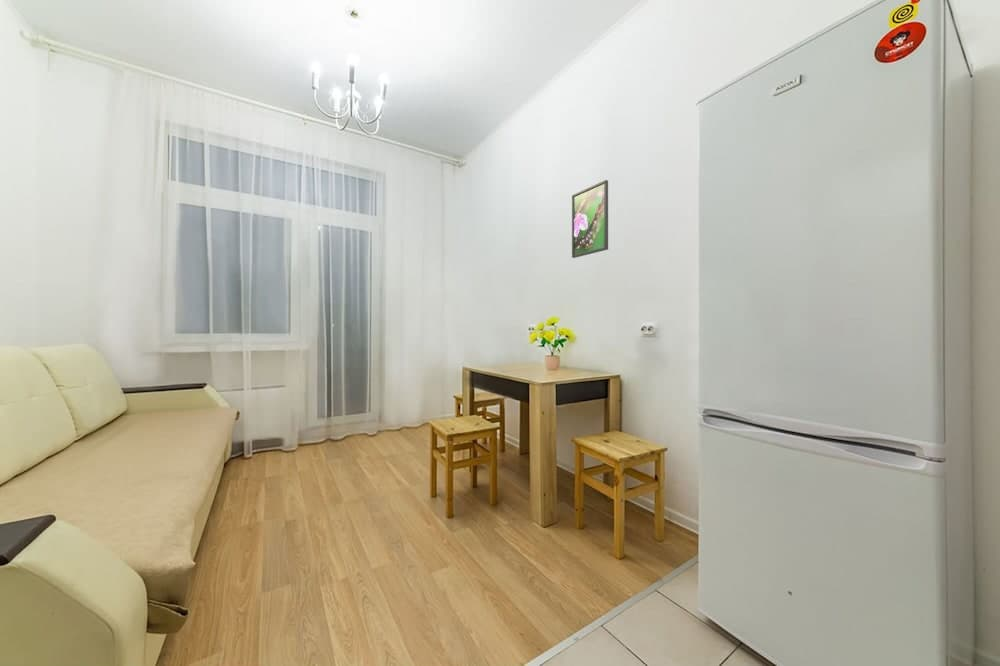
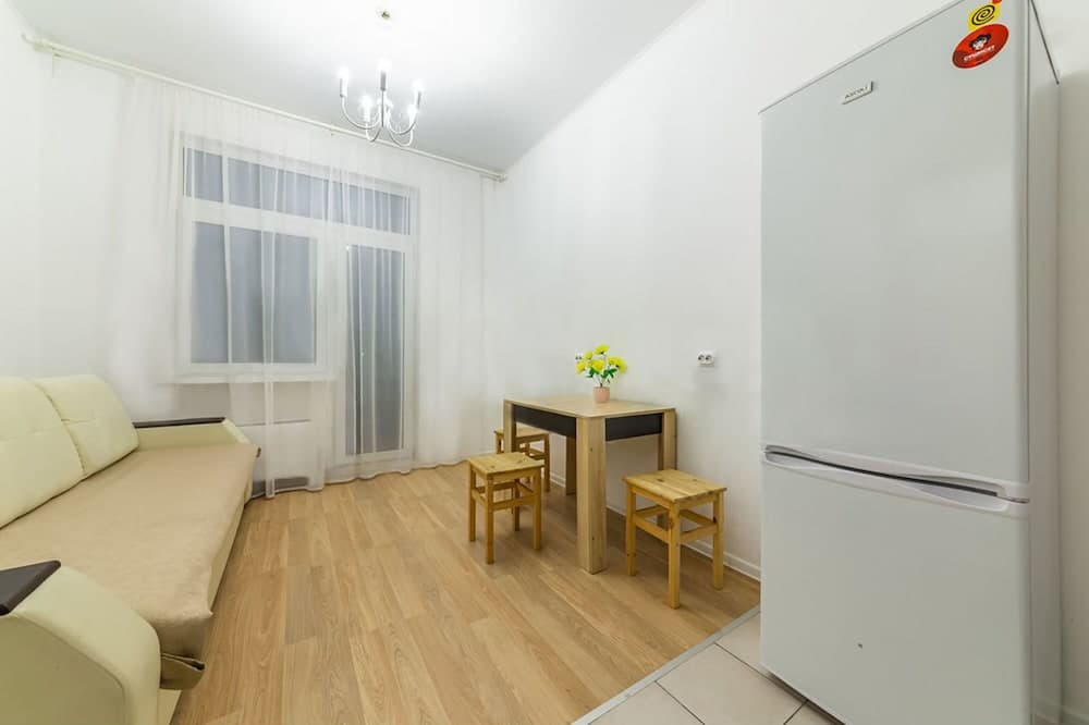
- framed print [571,179,609,259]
